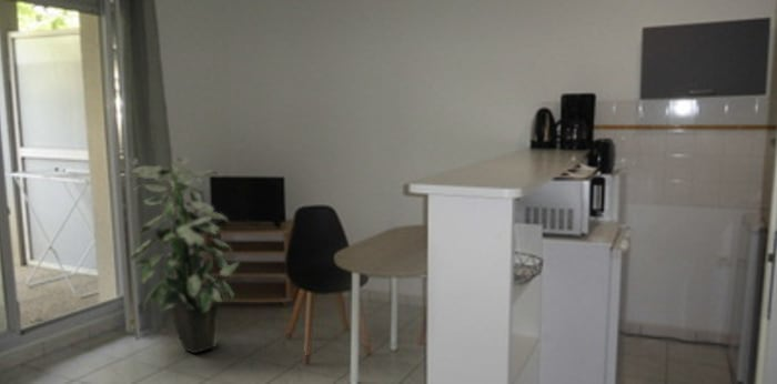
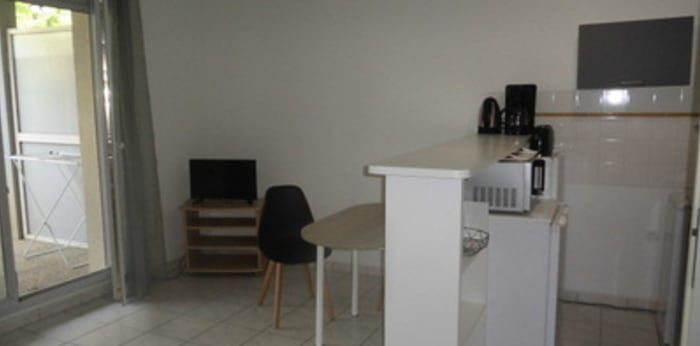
- indoor plant [128,156,241,354]
